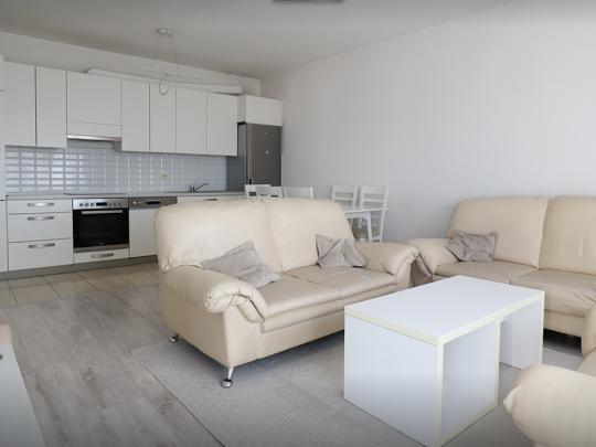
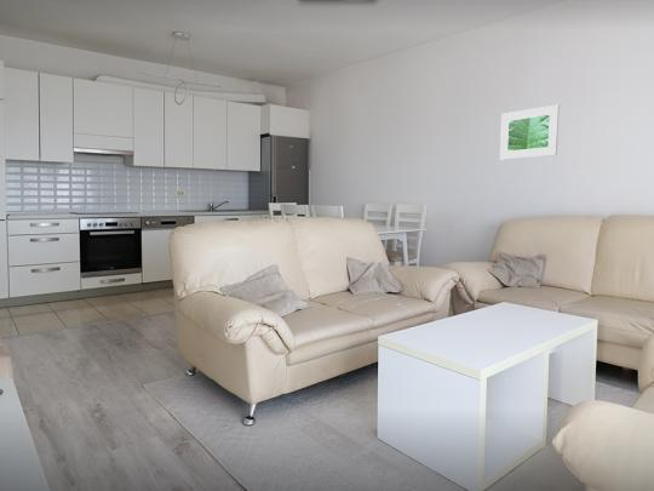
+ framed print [499,104,561,161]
